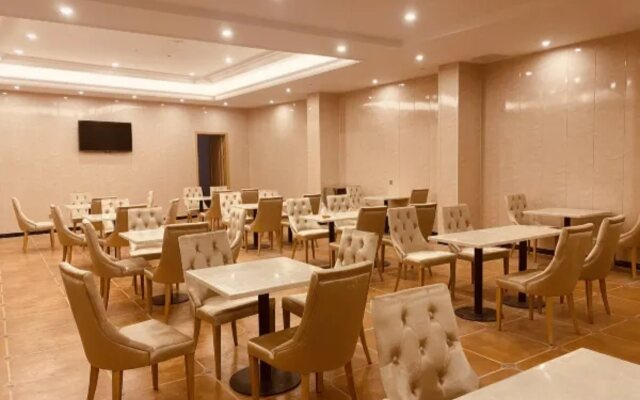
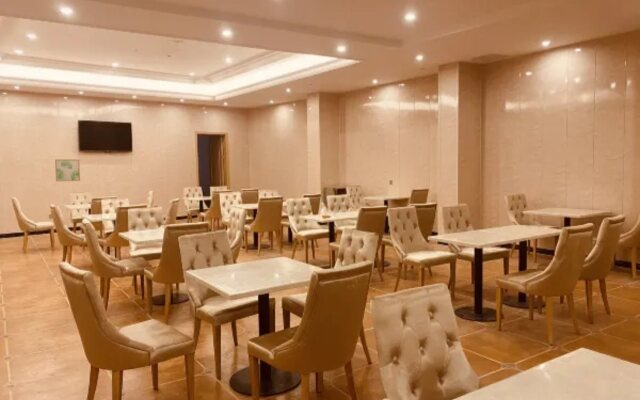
+ wall art [54,158,81,182]
